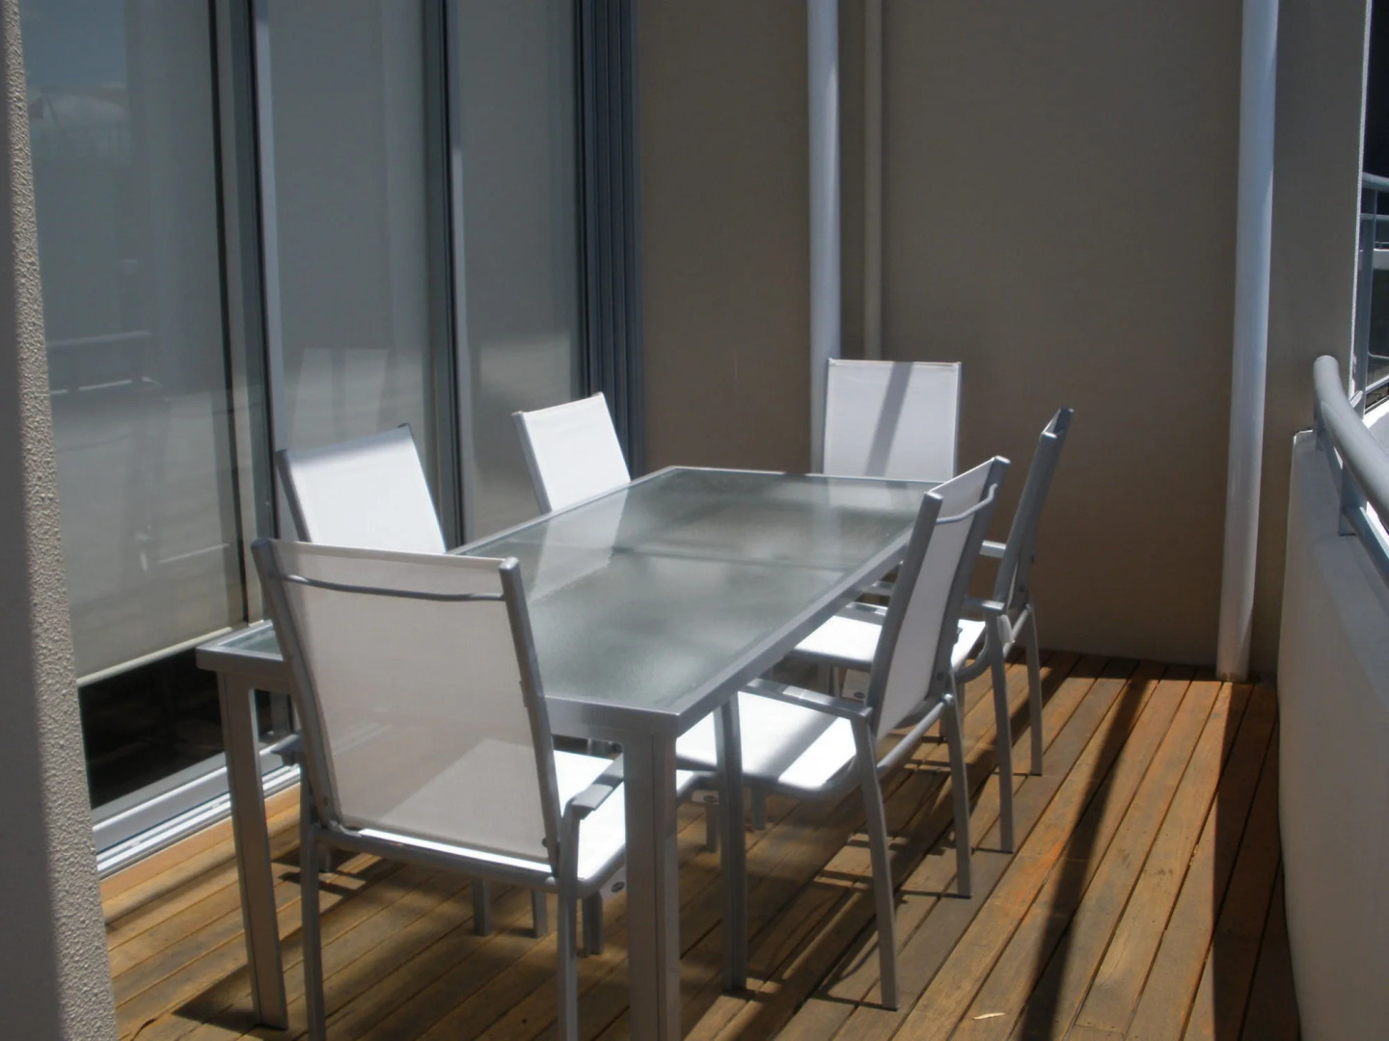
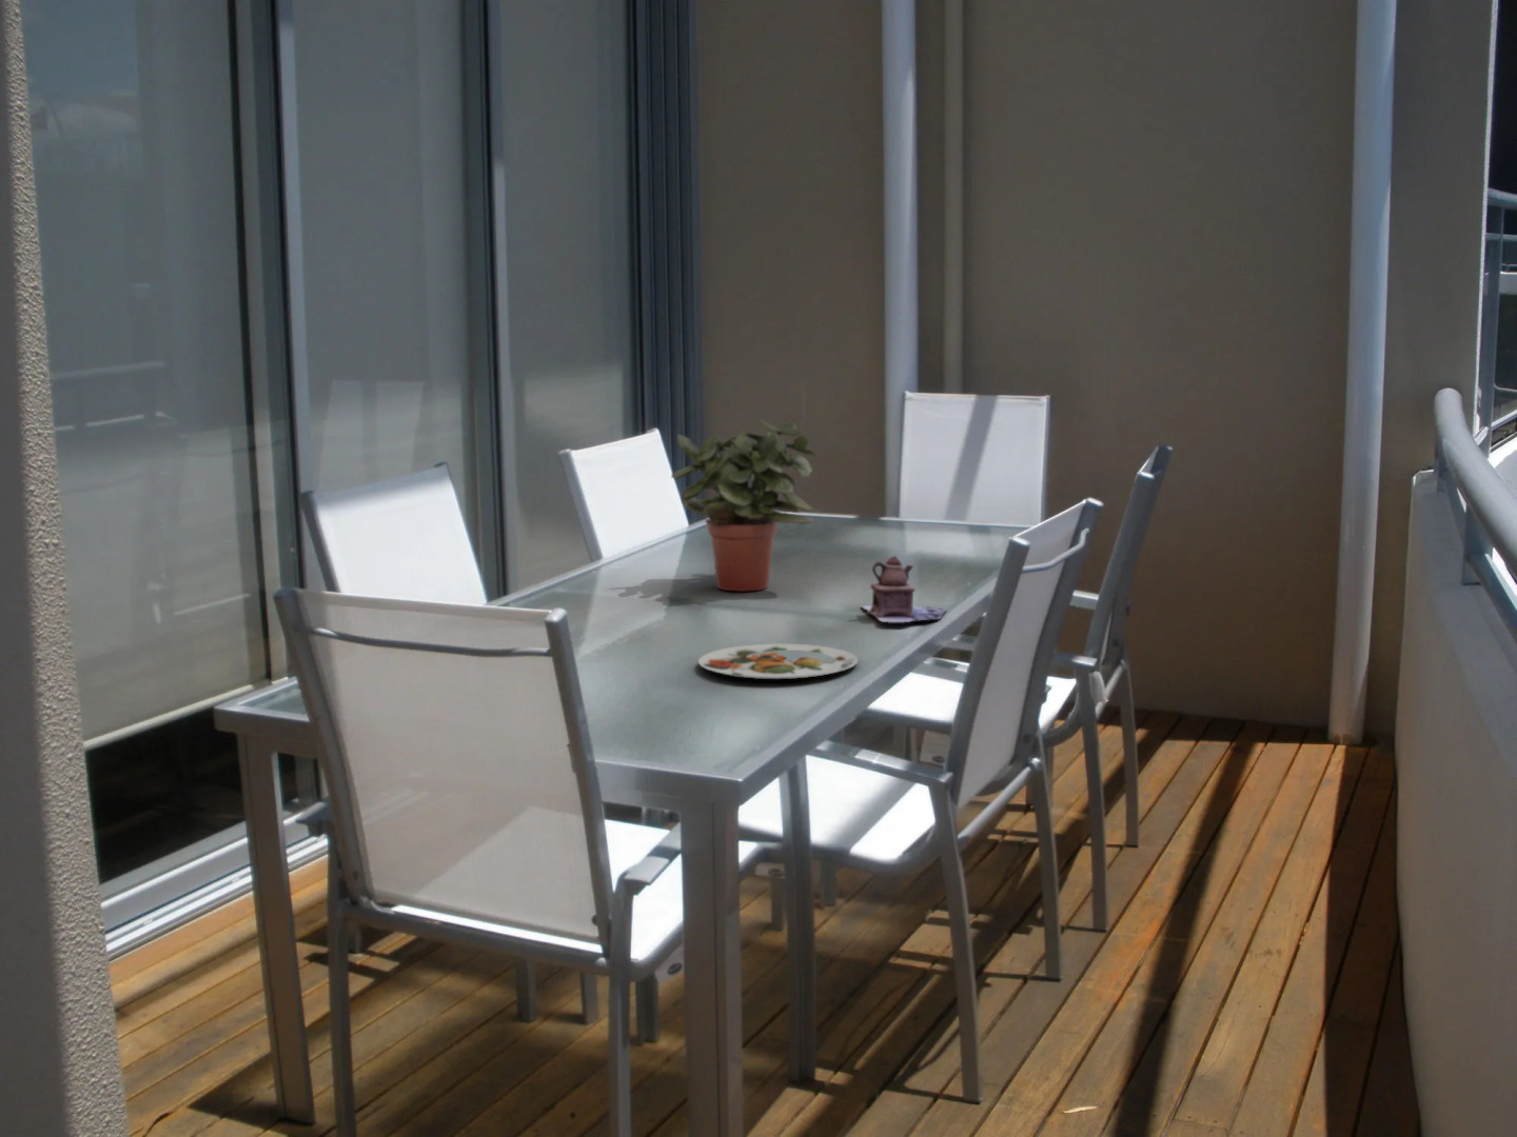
+ potted plant [670,419,818,592]
+ plate [698,644,860,680]
+ teapot [860,555,947,623]
